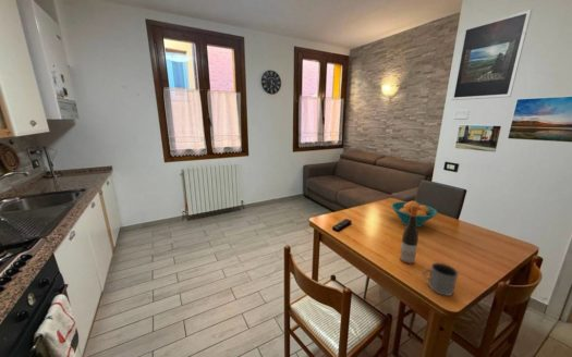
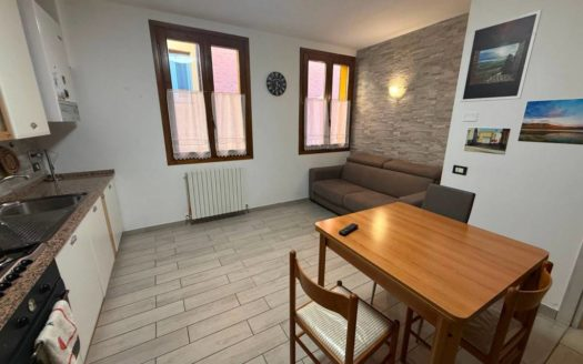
- wine bottle [399,205,419,266]
- fruit bowl [390,200,439,229]
- mug [422,261,460,297]
